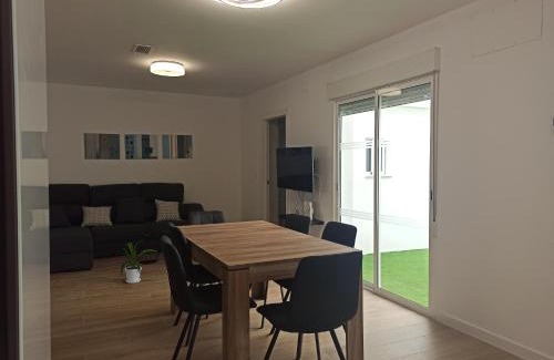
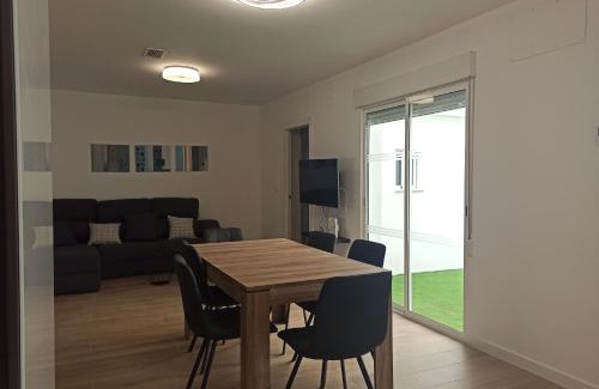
- house plant [120,239,157,285]
